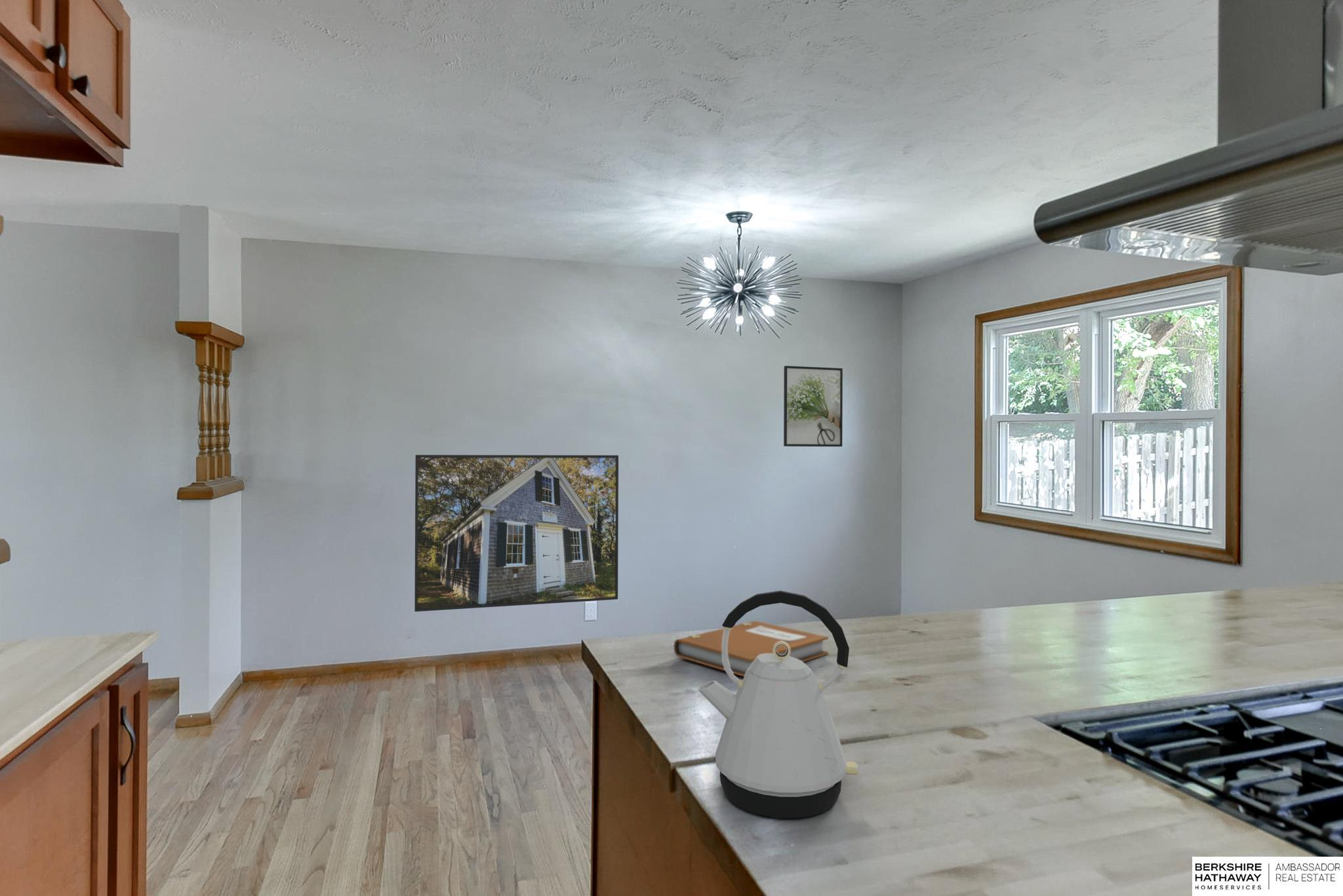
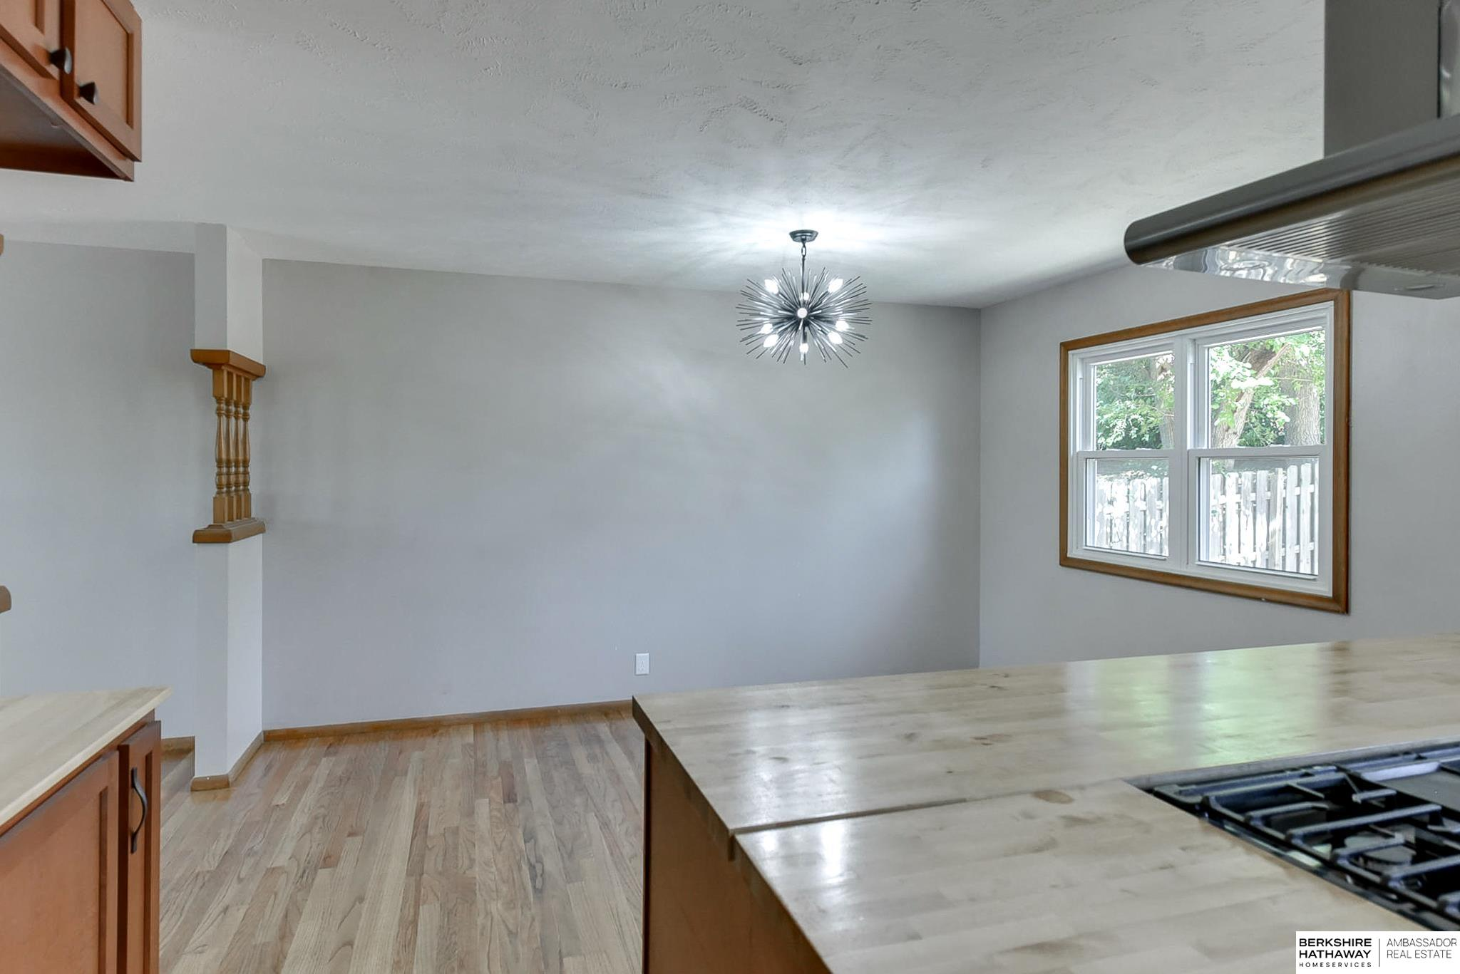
- kettle [697,590,859,819]
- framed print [783,365,843,447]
- notebook [673,620,829,677]
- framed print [414,454,619,612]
